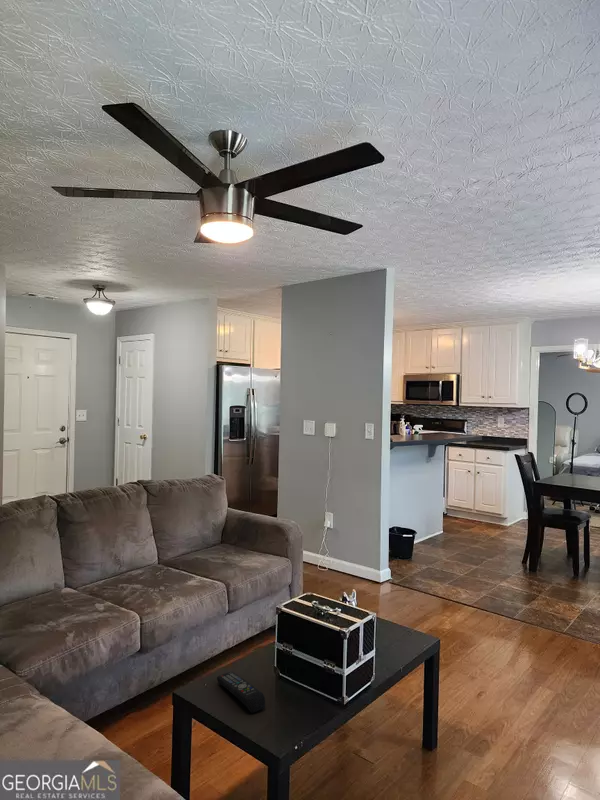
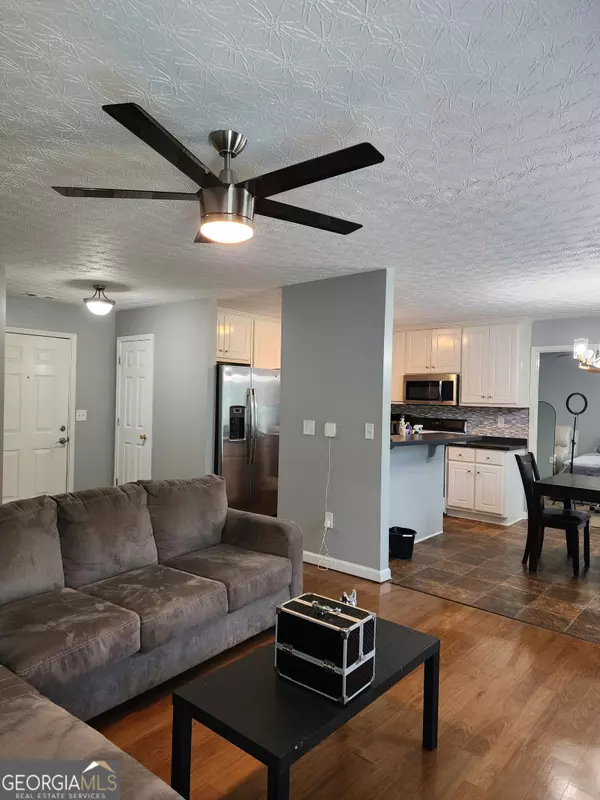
- remote control [216,671,266,714]
